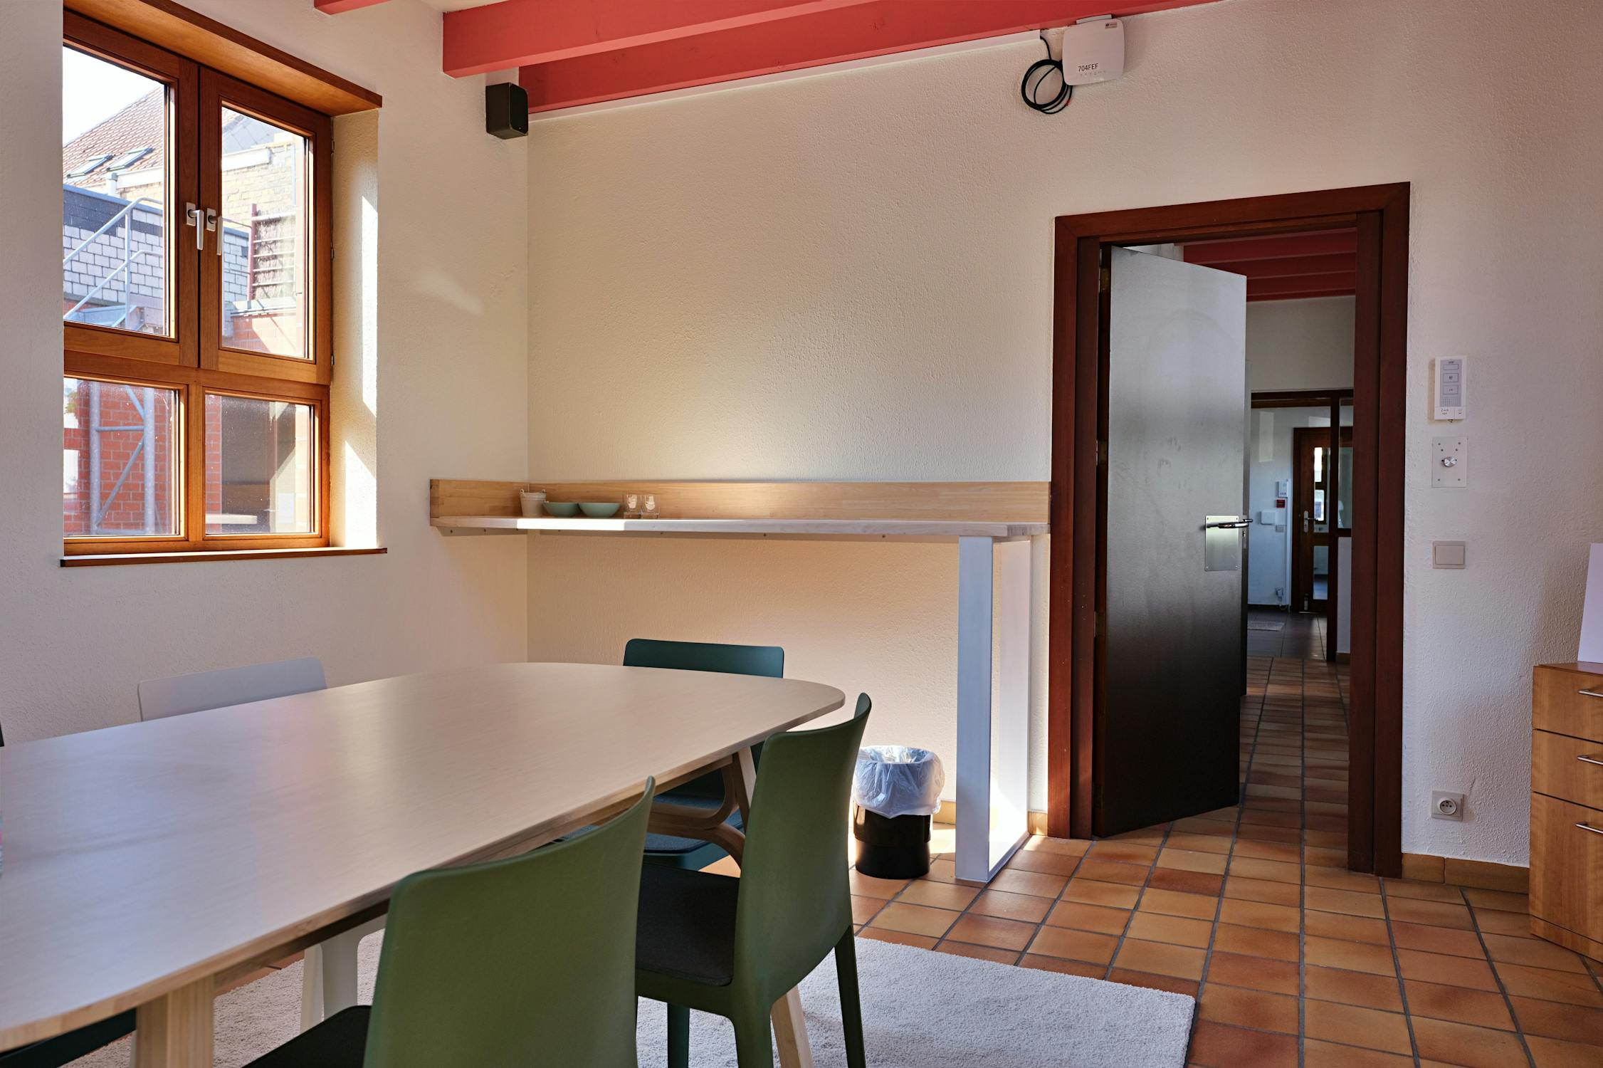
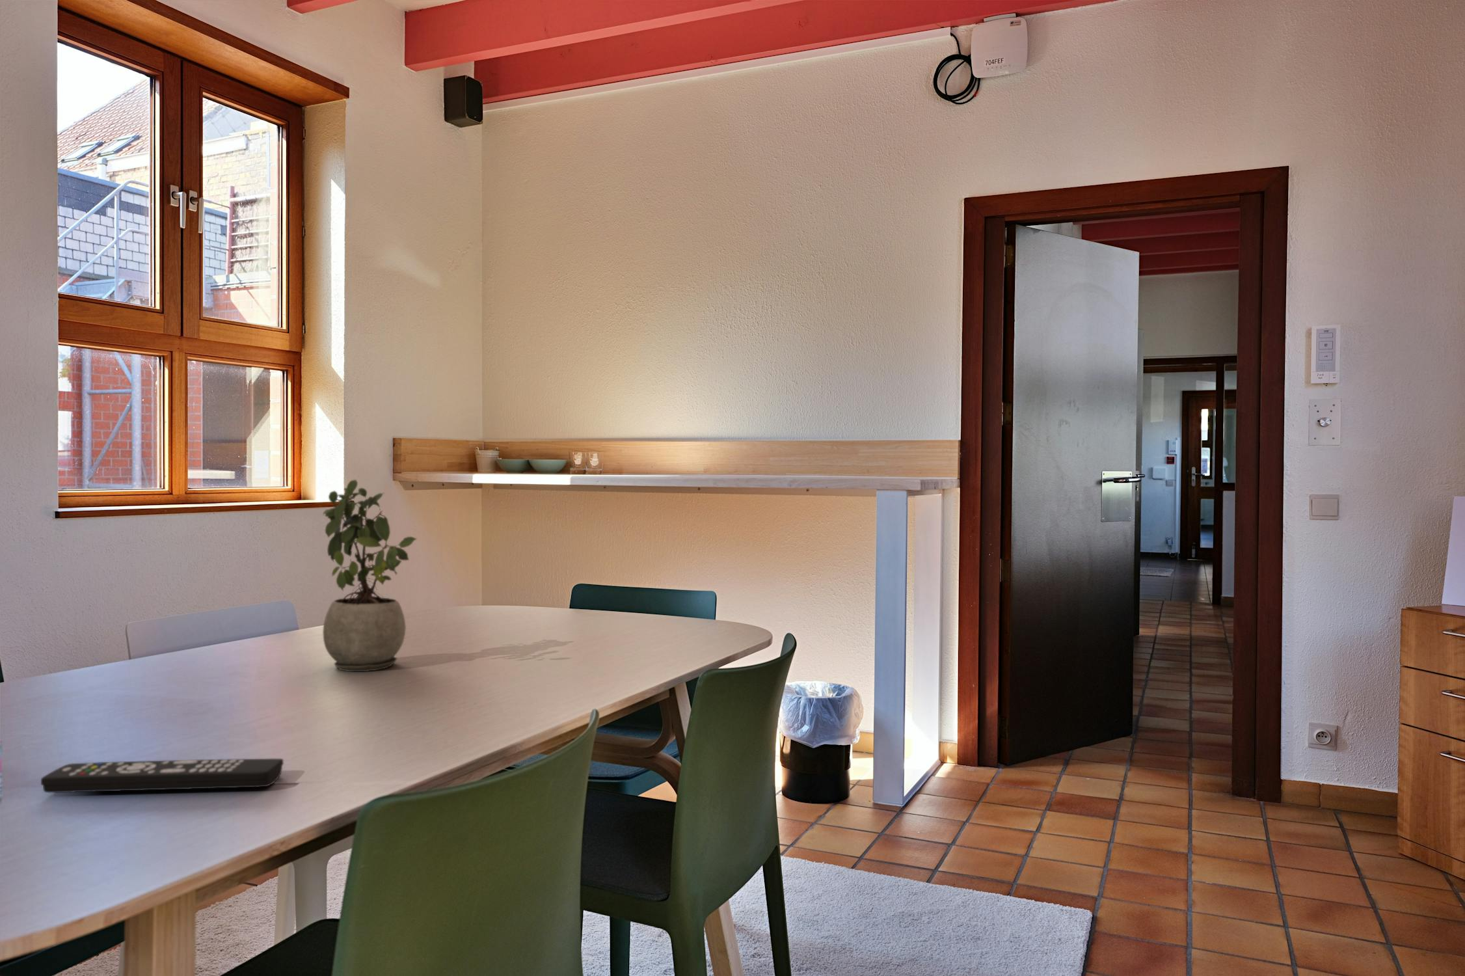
+ remote control [40,758,284,793]
+ potted plant [322,479,417,672]
